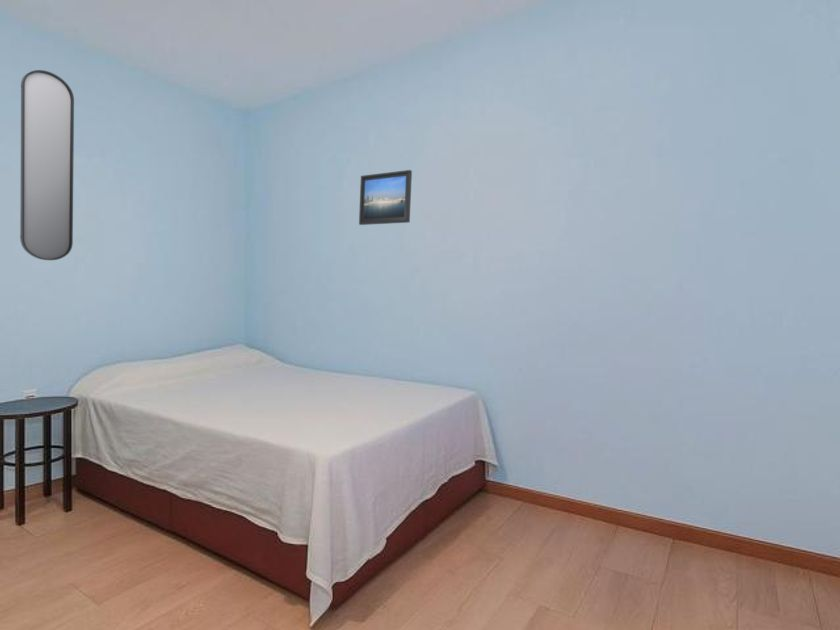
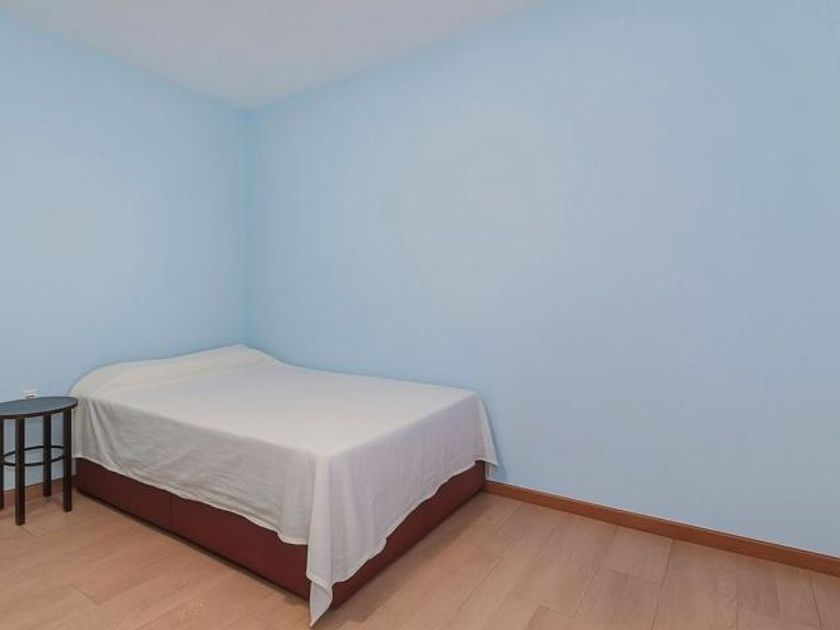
- home mirror [19,69,75,261]
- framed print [358,169,413,226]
